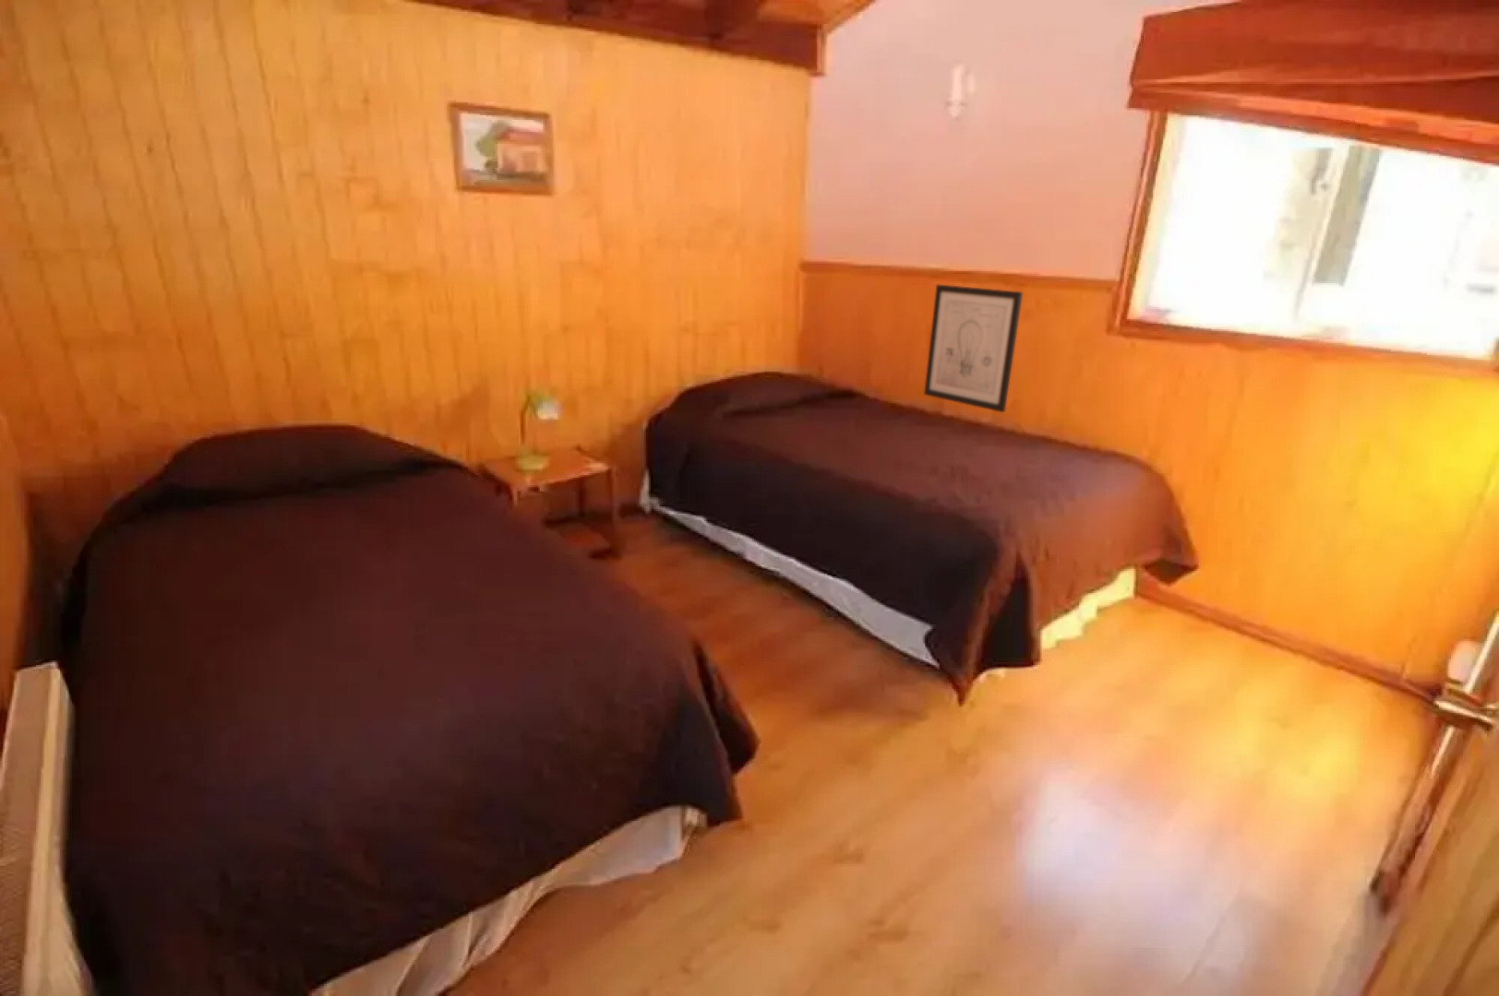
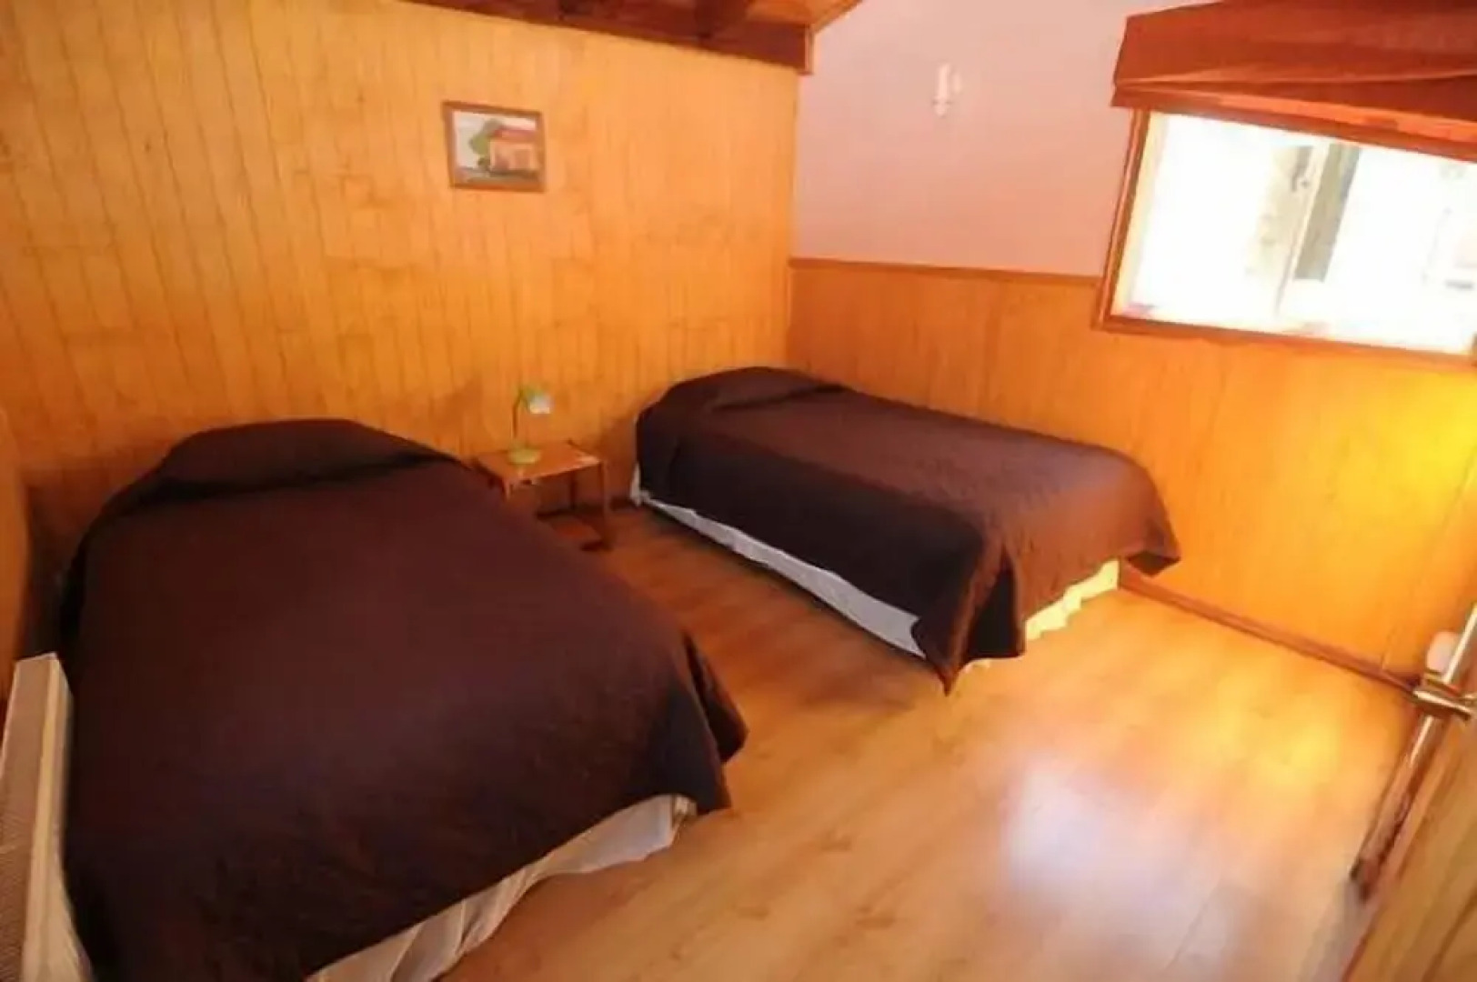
- wall art [923,285,1024,414]
